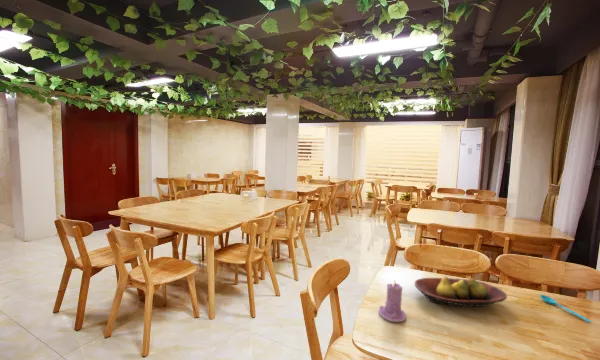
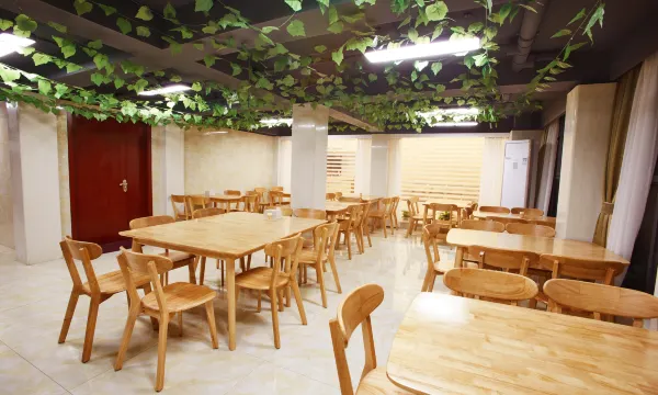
- fruit bowl [414,275,508,308]
- spoon [539,294,593,323]
- candle [378,281,407,323]
